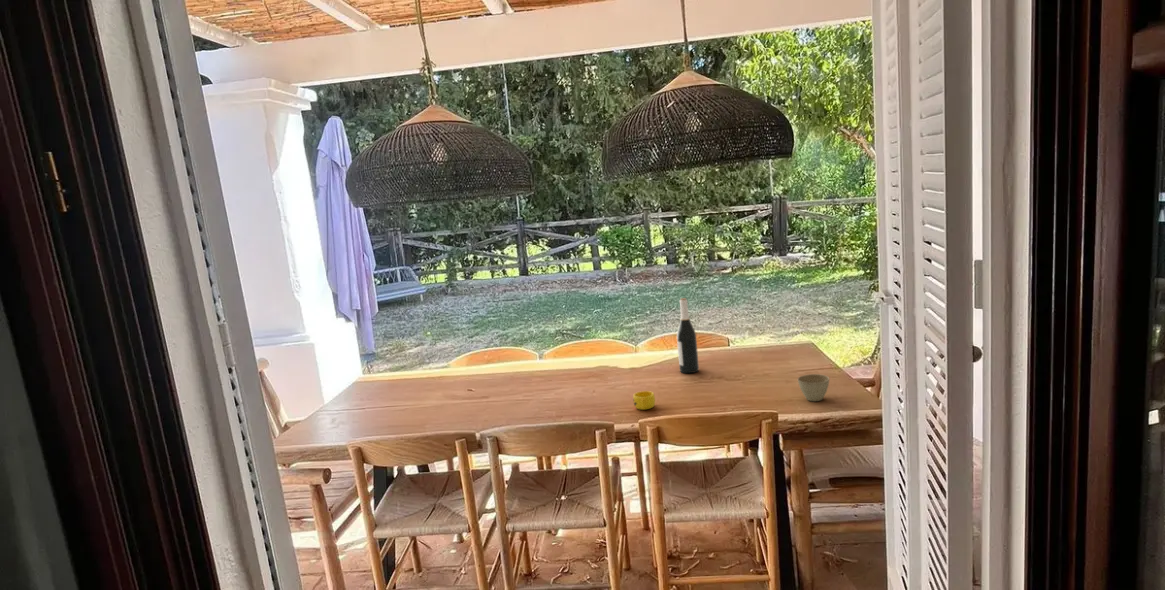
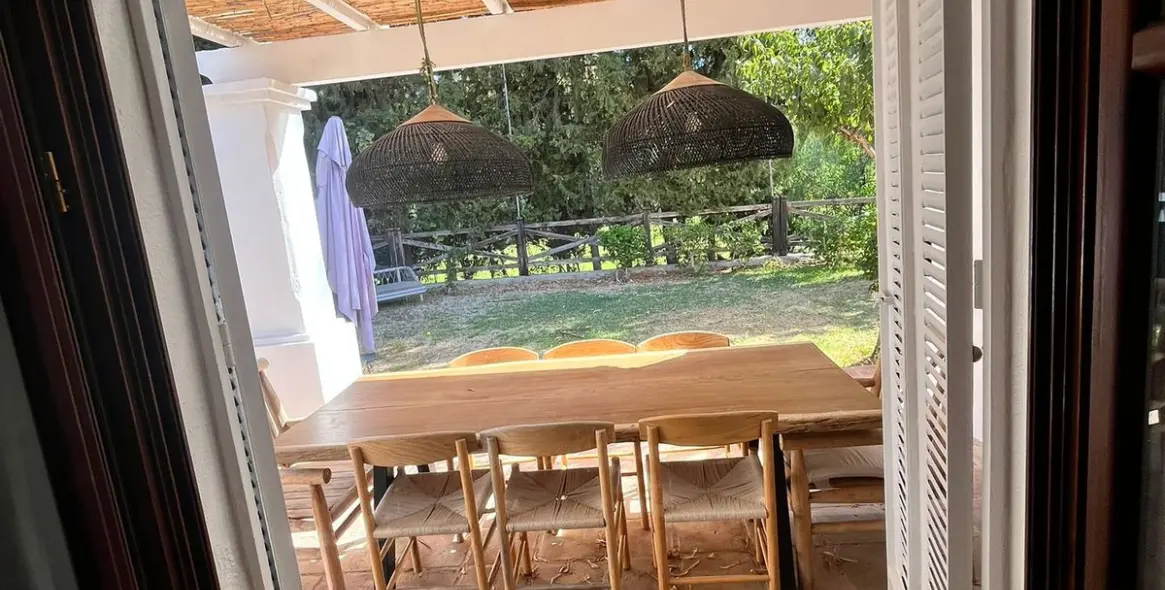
- flower pot [797,373,830,402]
- wine bottle [676,297,700,374]
- cup [632,390,656,411]
